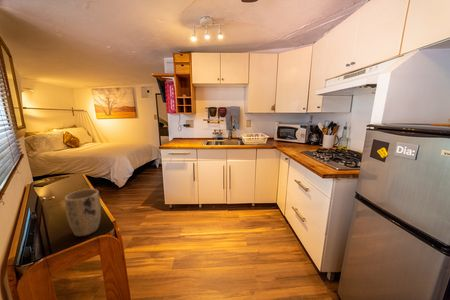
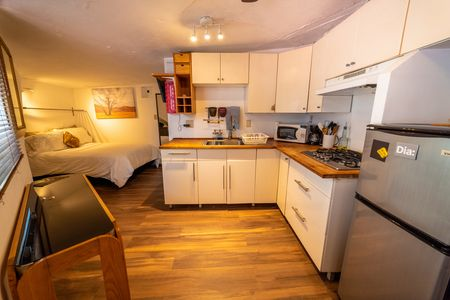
- plant pot [64,188,102,237]
